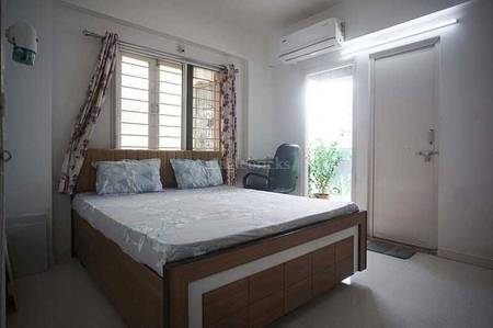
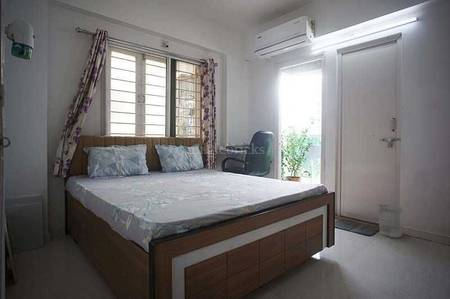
+ wastebasket [377,203,405,238]
